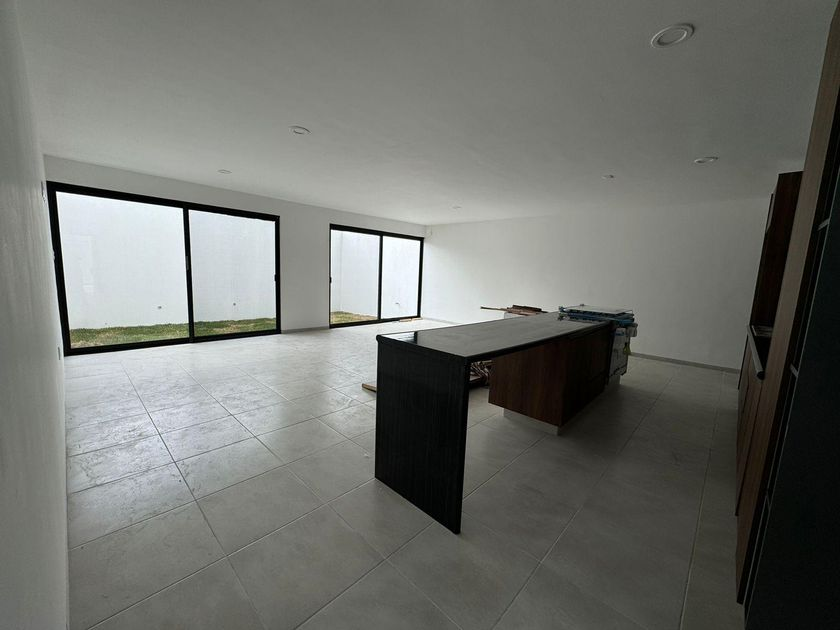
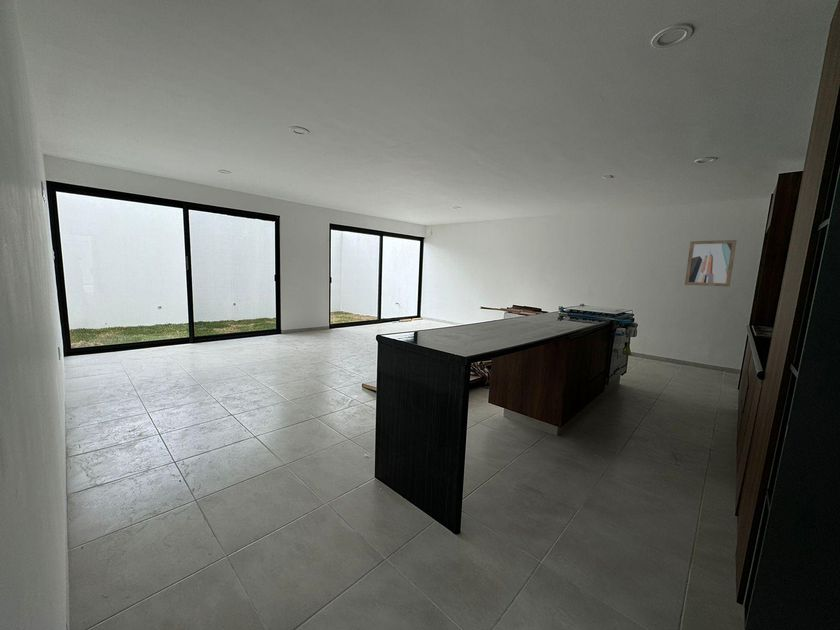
+ wall art [684,239,738,287]
